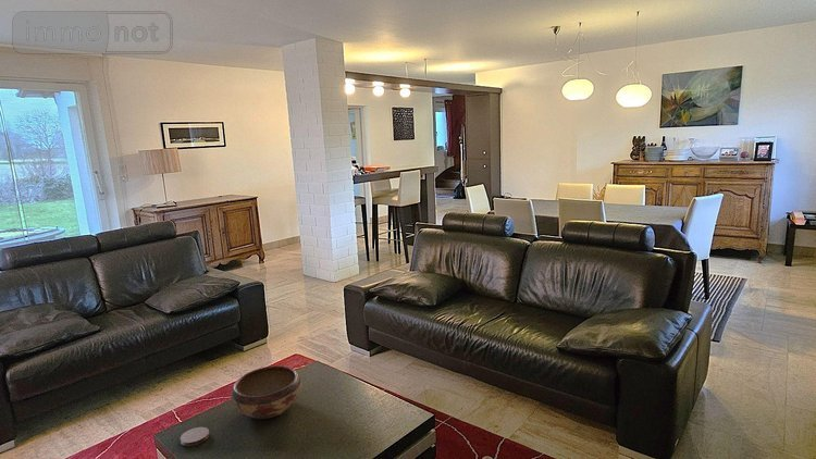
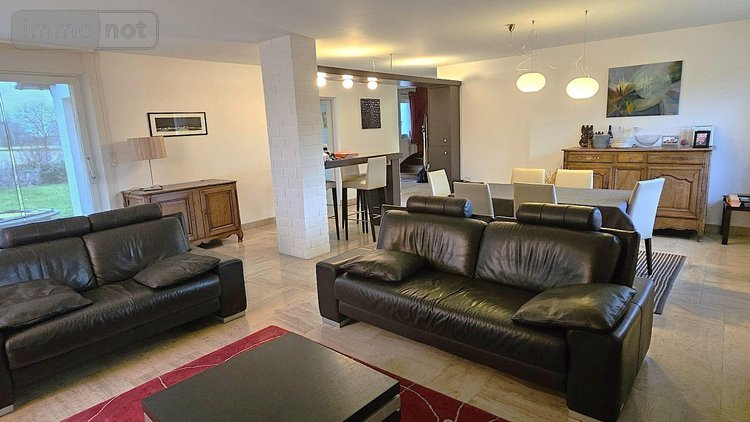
- decorative bowl [230,364,302,420]
- coaster [180,426,210,447]
